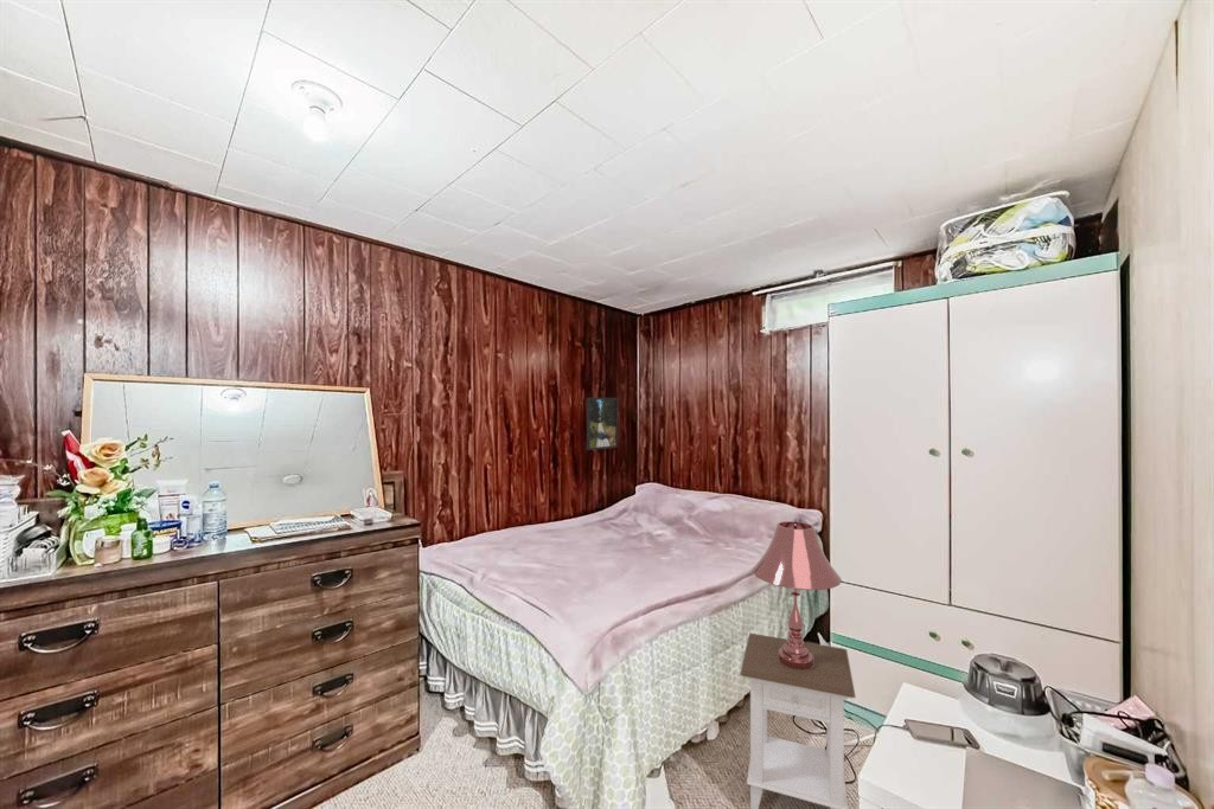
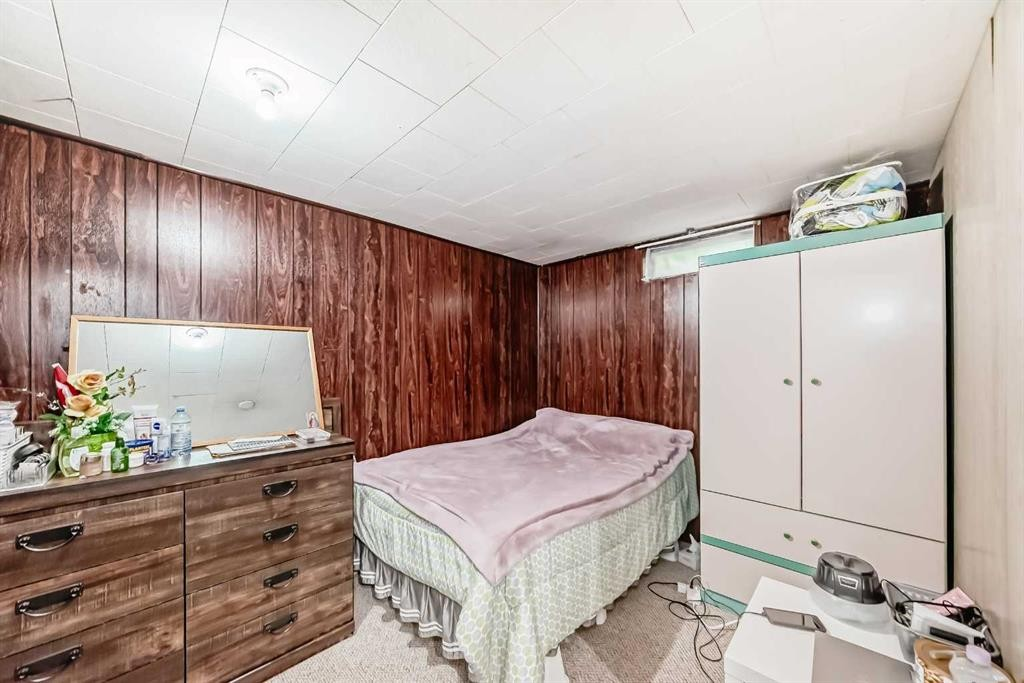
- nightstand [739,633,857,809]
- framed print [586,397,619,451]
- table lamp [752,520,843,670]
